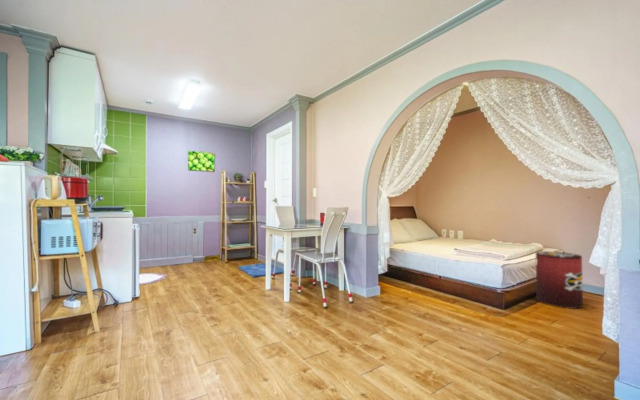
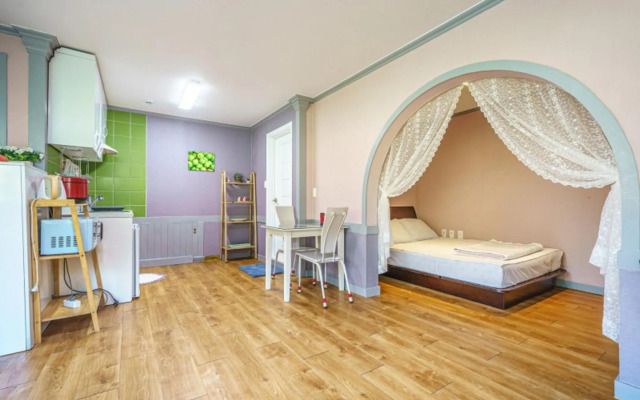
- waste bin [535,250,584,310]
